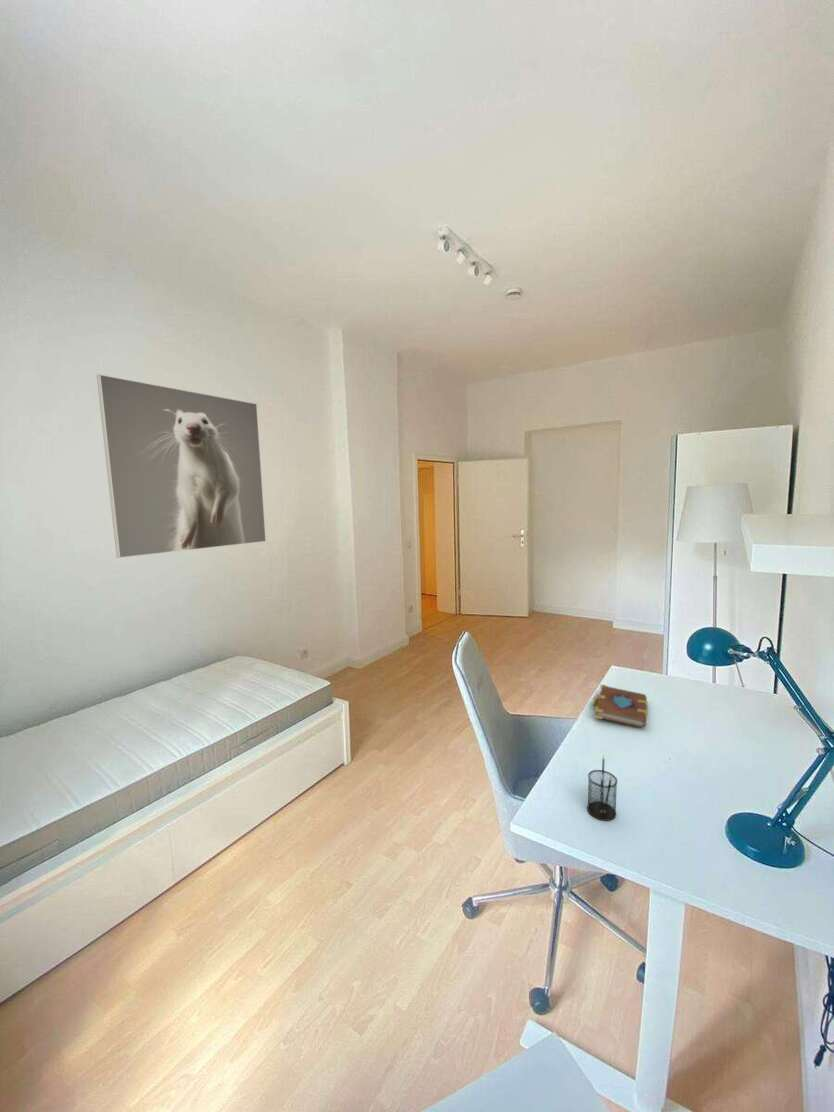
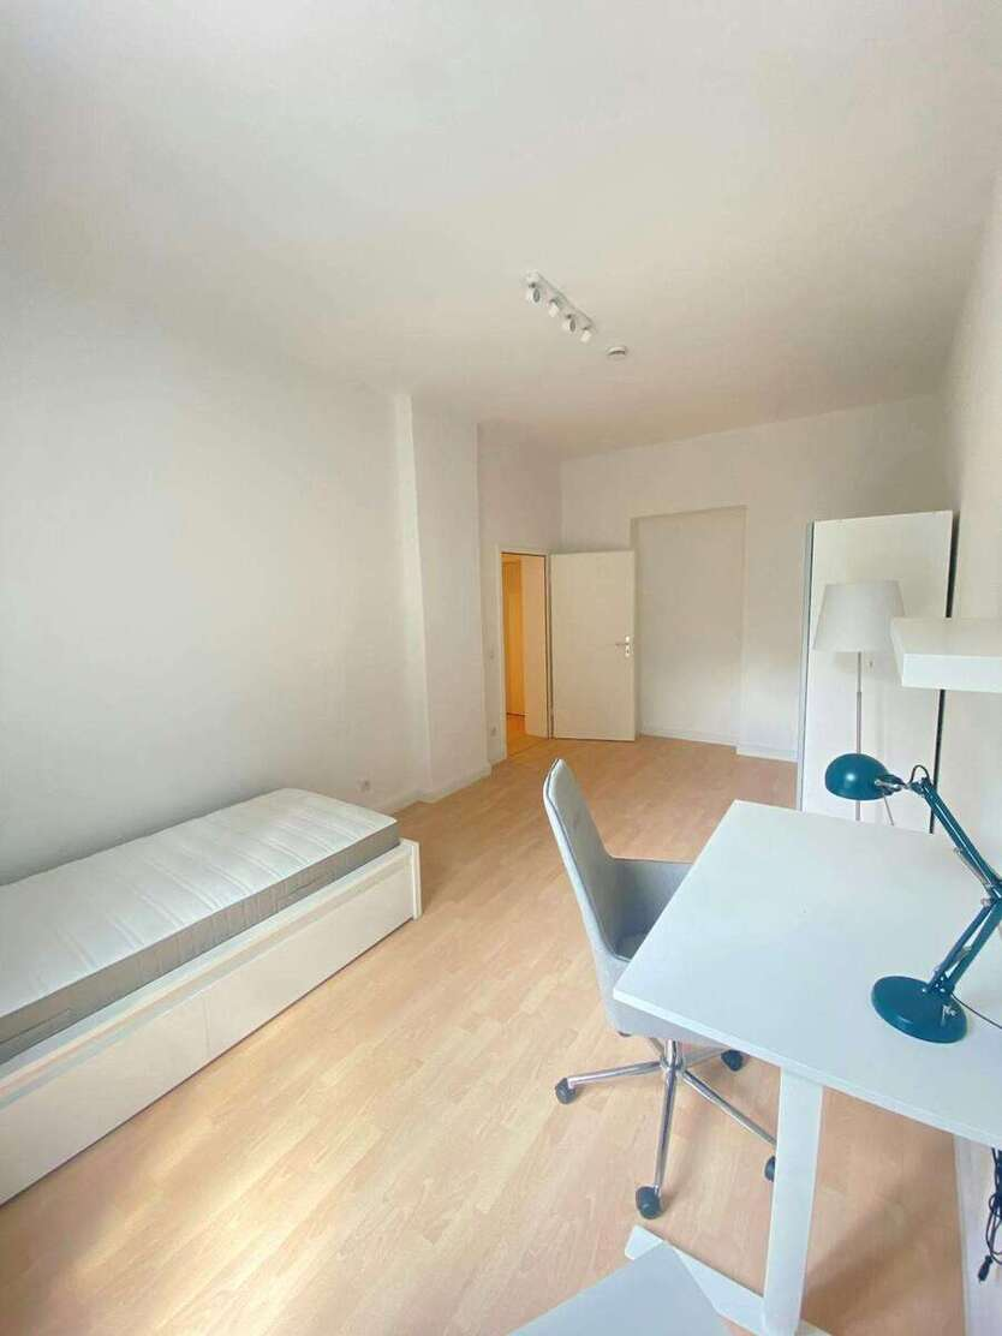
- book [591,684,649,729]
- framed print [96,373,267,559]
- pencil holder [586,755,618,822]
